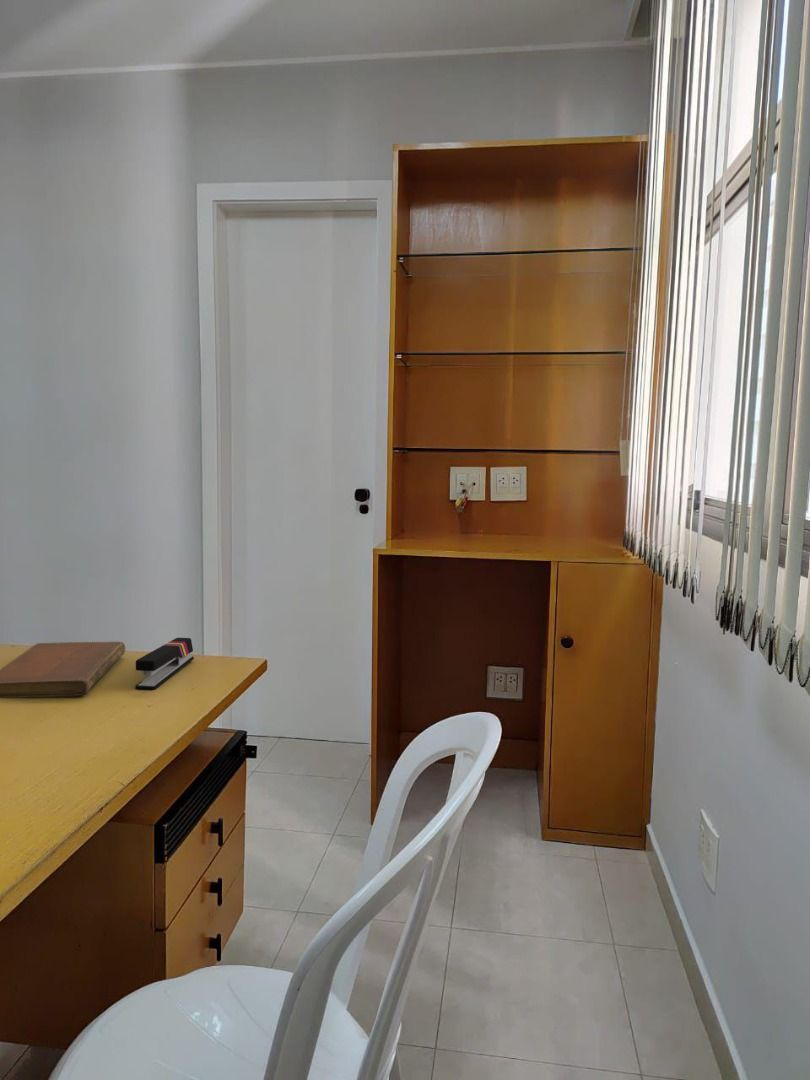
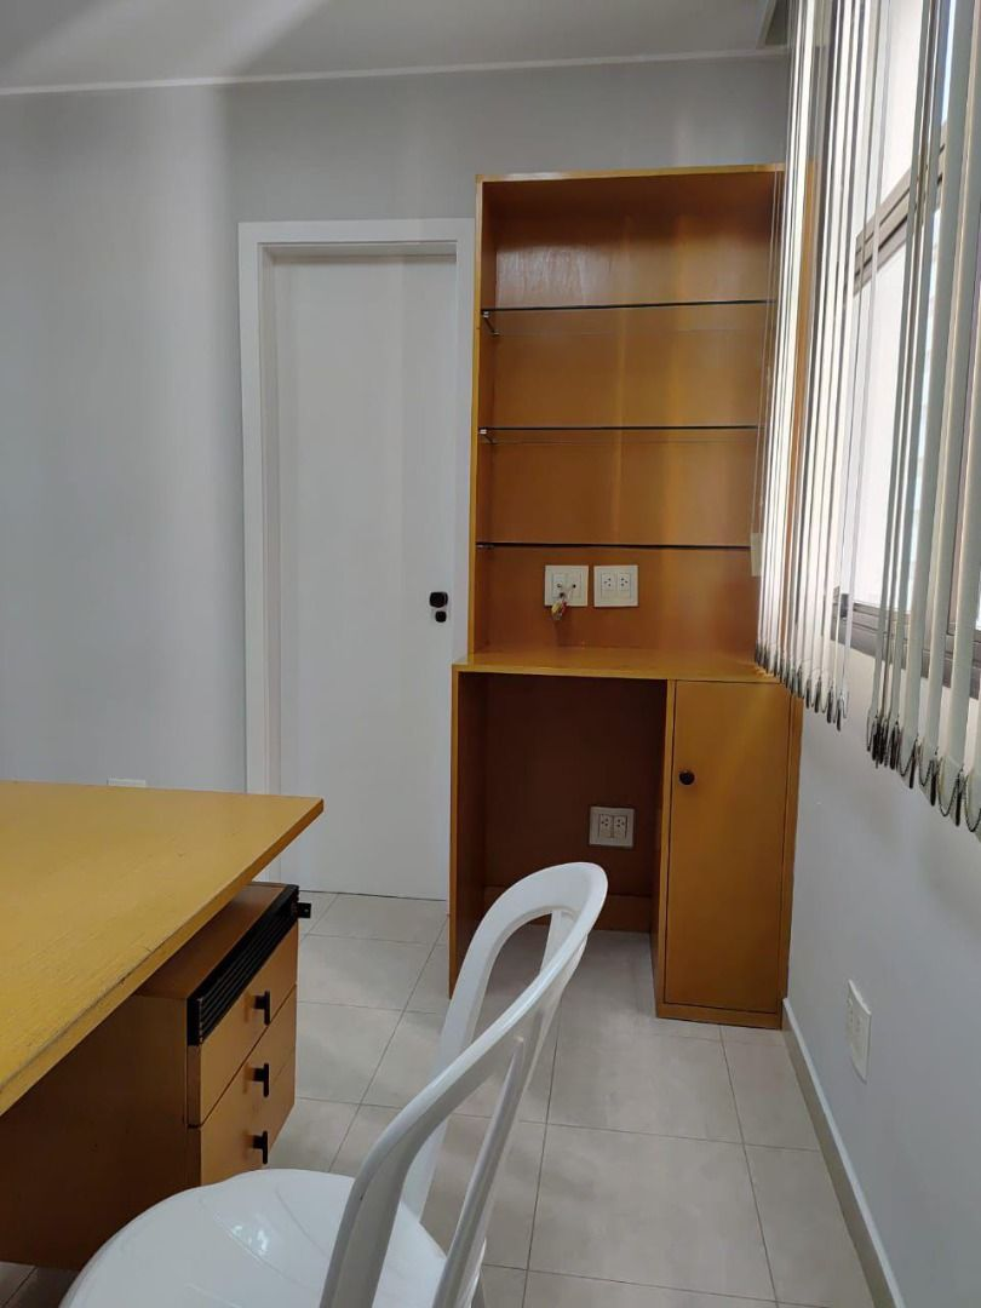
- notebook [0,641,126,699]
- stapler [134,637,195,691]
